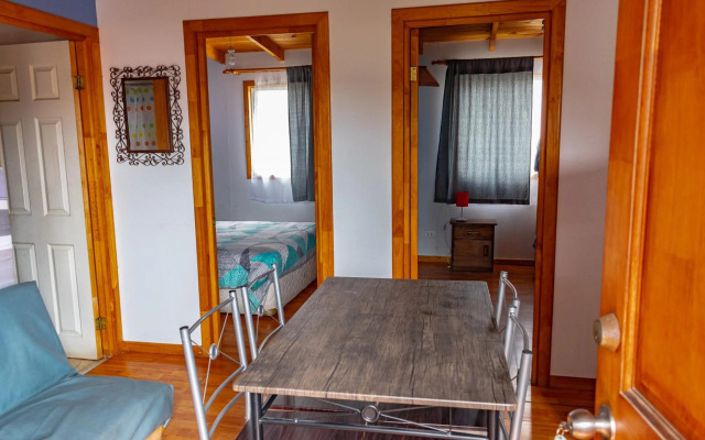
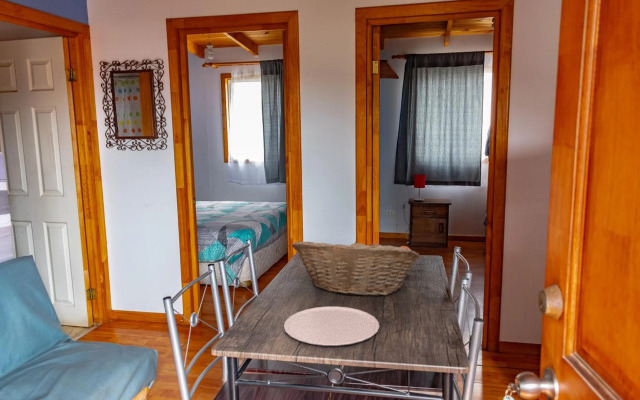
+ fruit basket [291,236,420,297]
+ plate [283,306,380,347]
